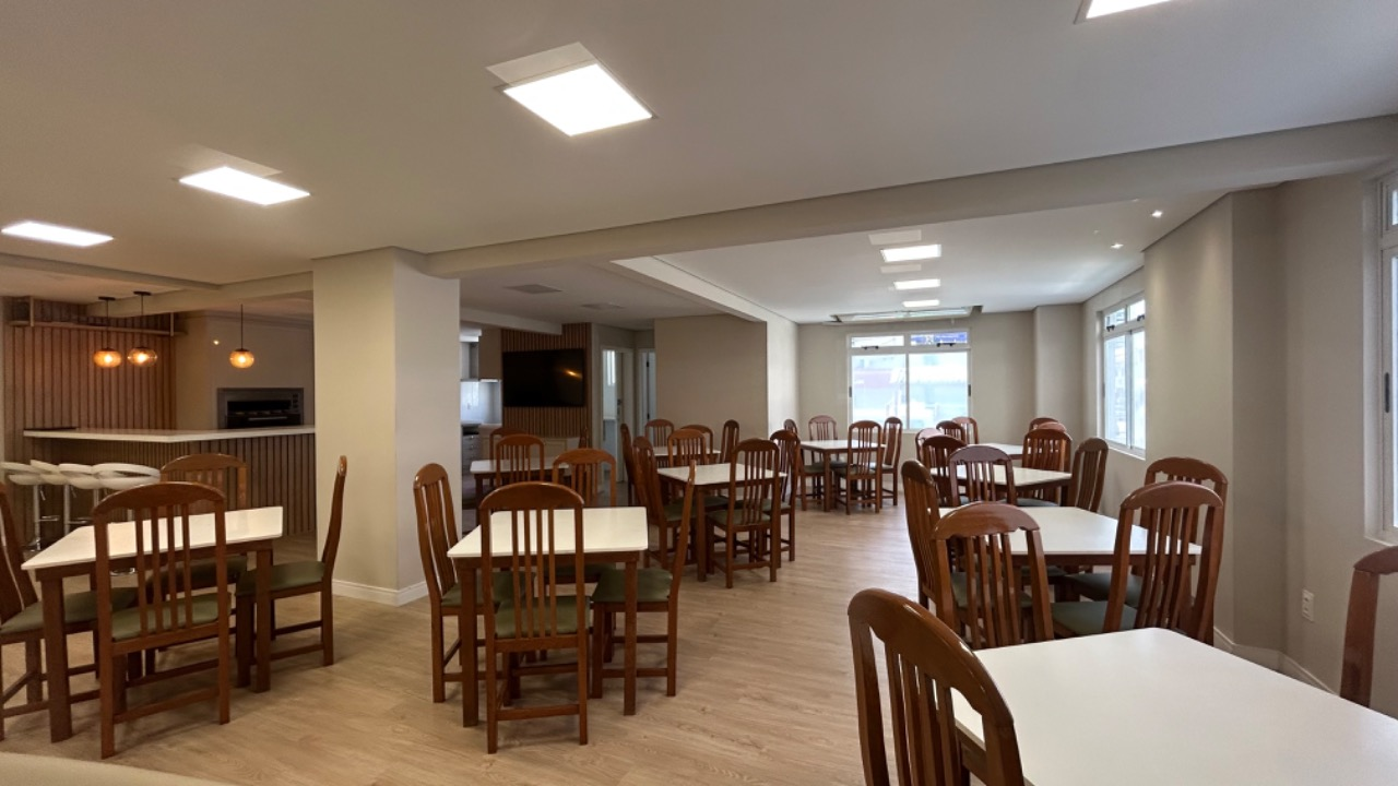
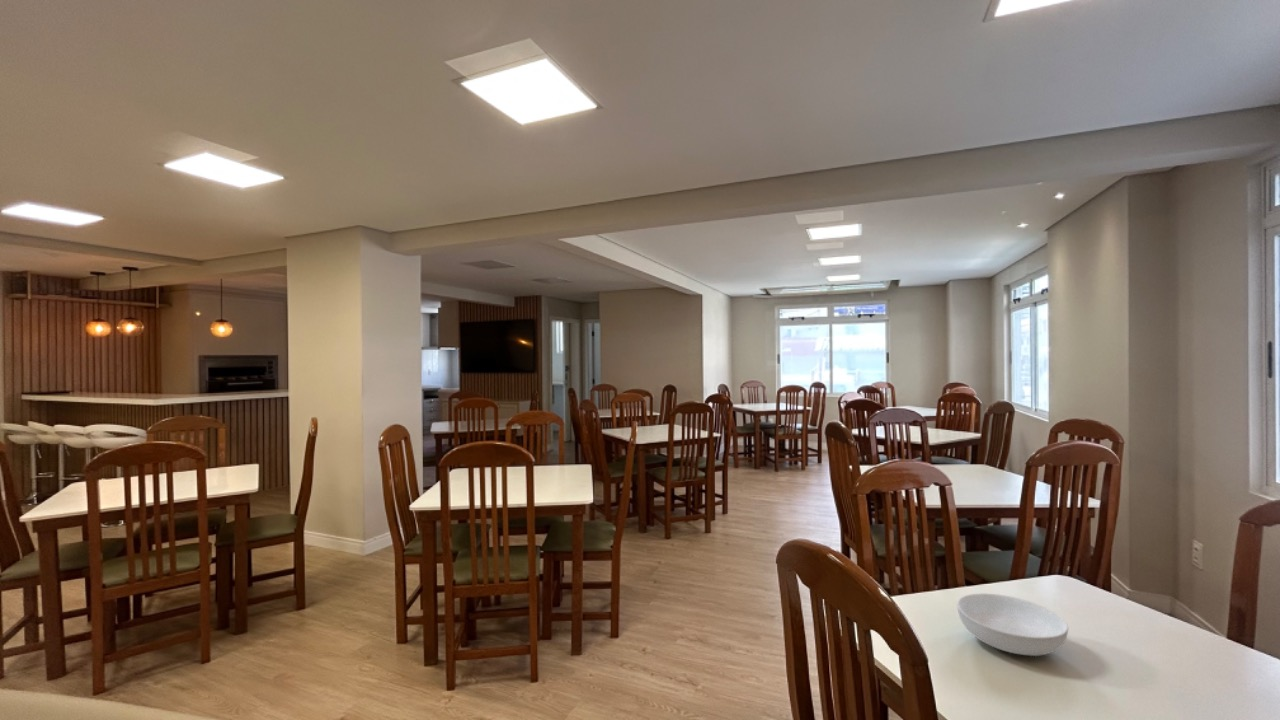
+ serving bowl [956,592,1069,657]
